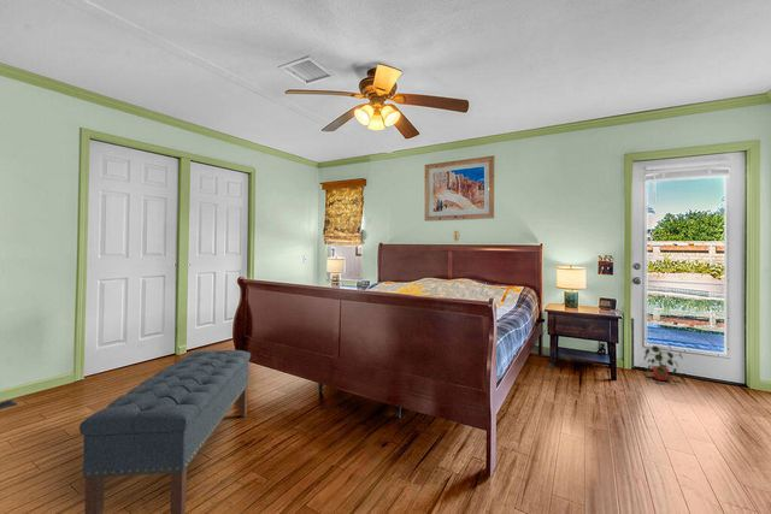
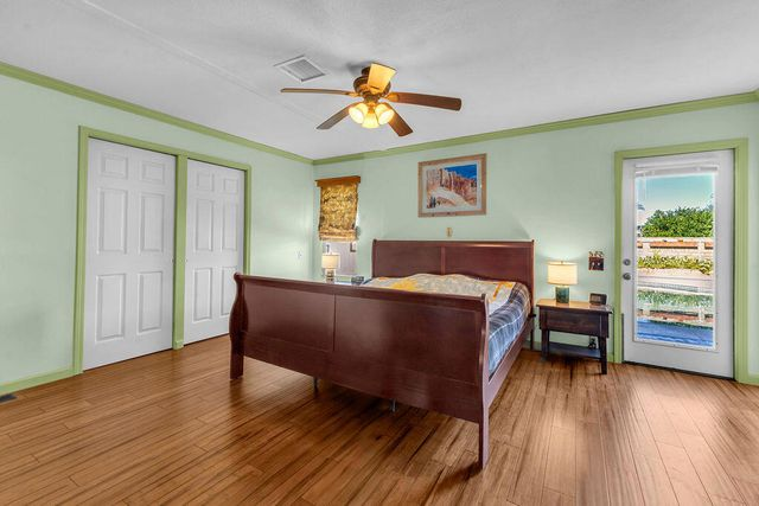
- potted plant [642,343,684,382]
- bench [78,349,252,514]
